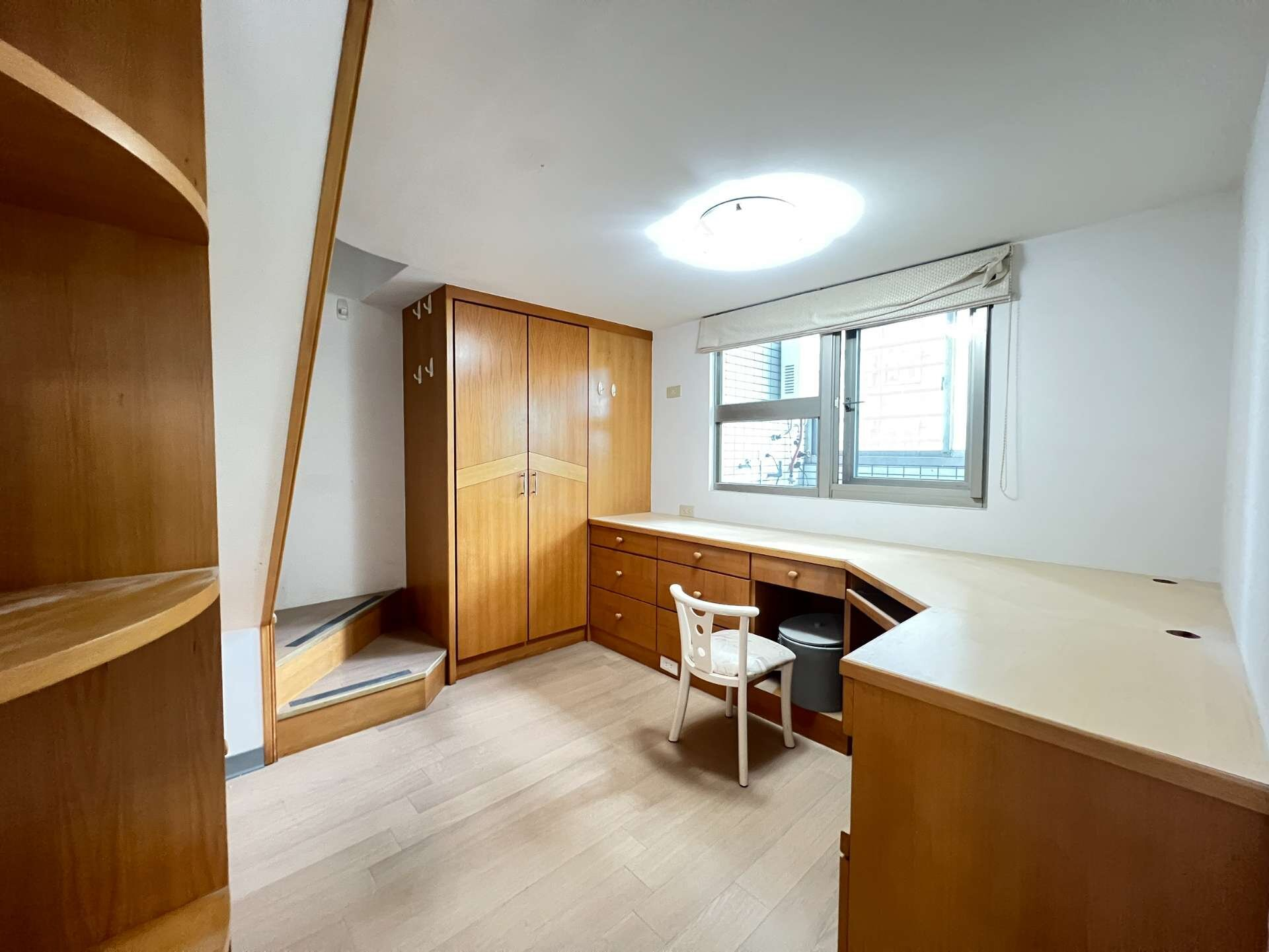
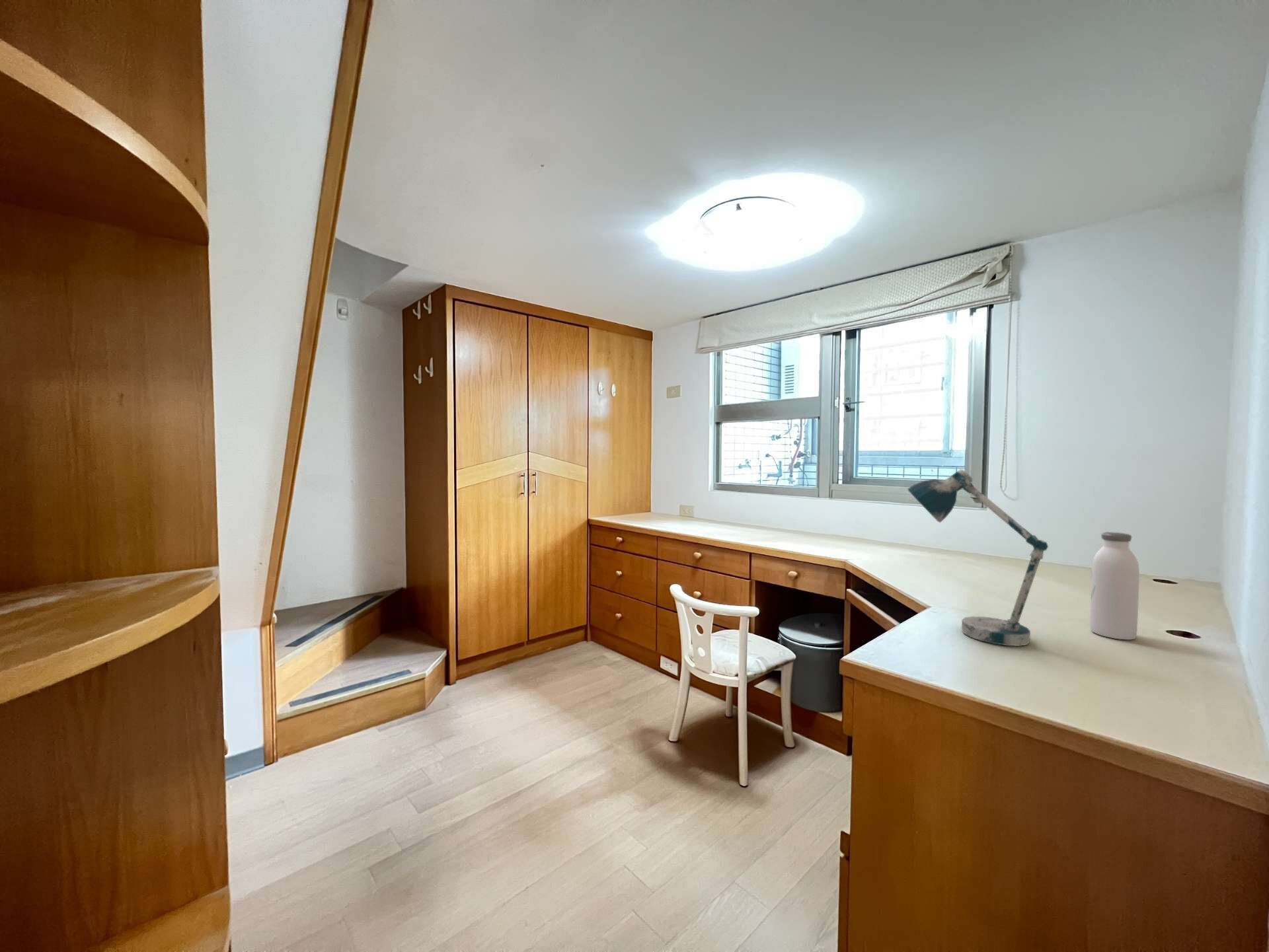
+ desk lamp [907,468,1049,647]
+ water bottle [1089,531,1140,640]
